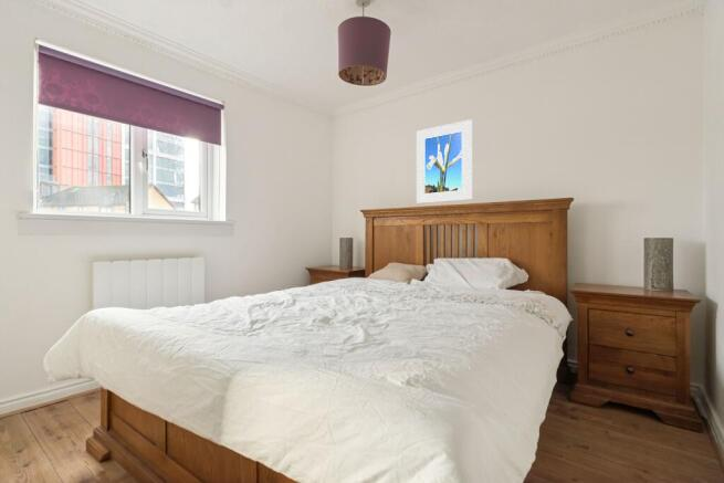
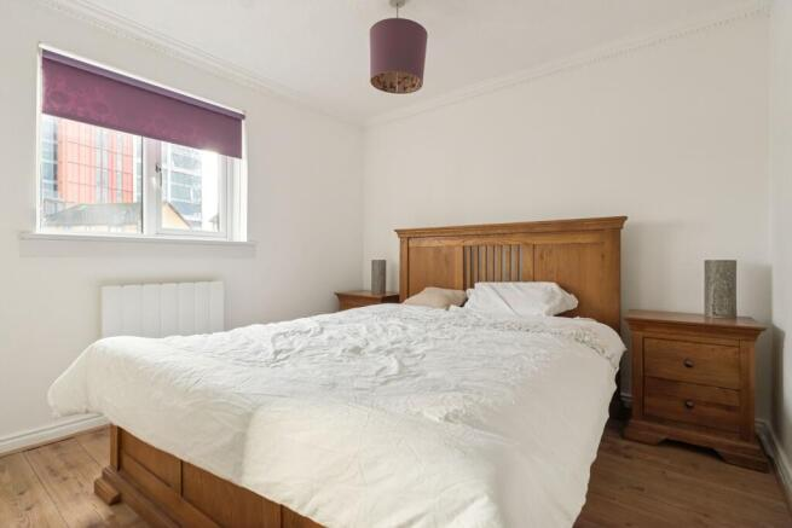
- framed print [416,118,473,204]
